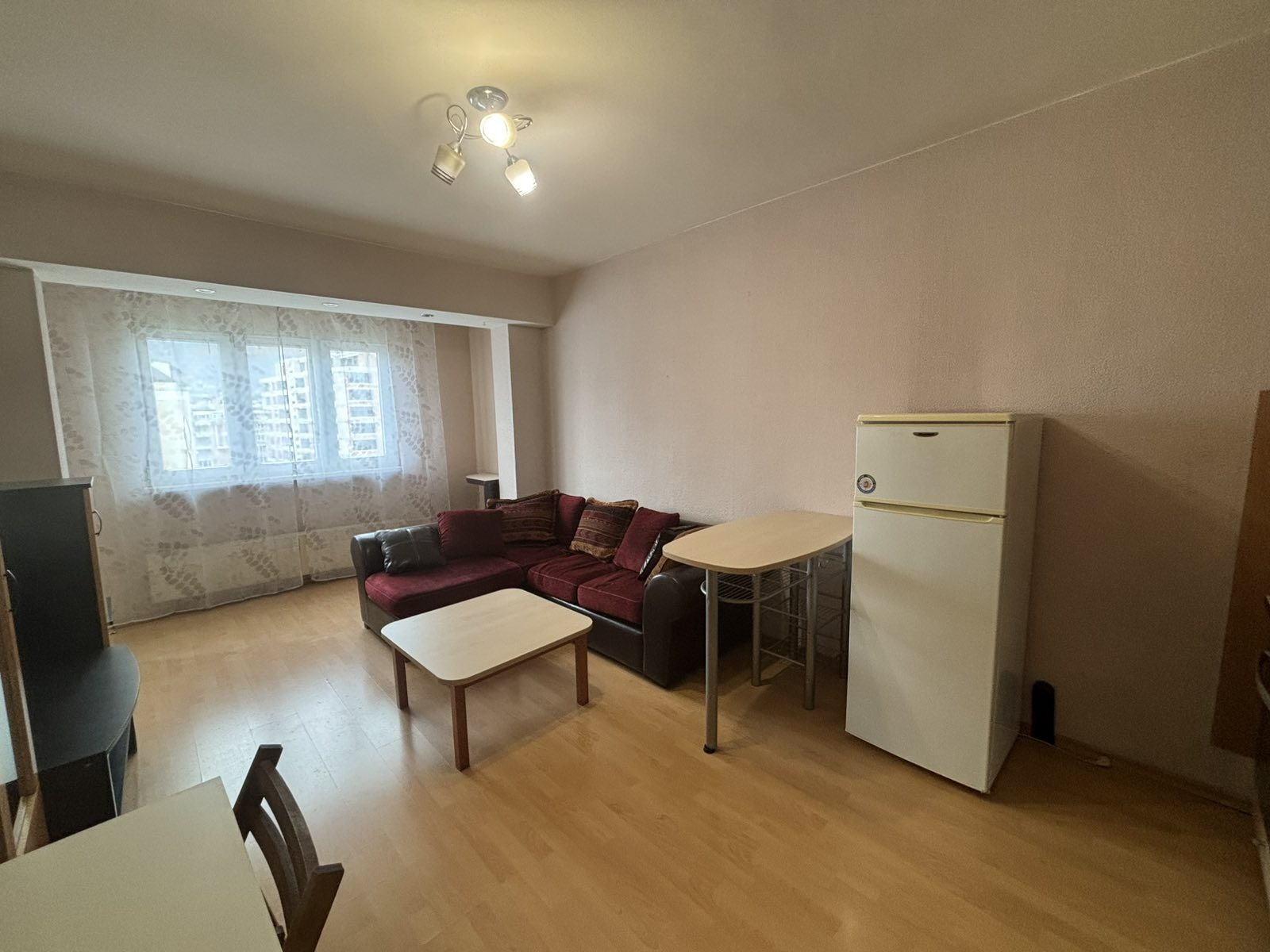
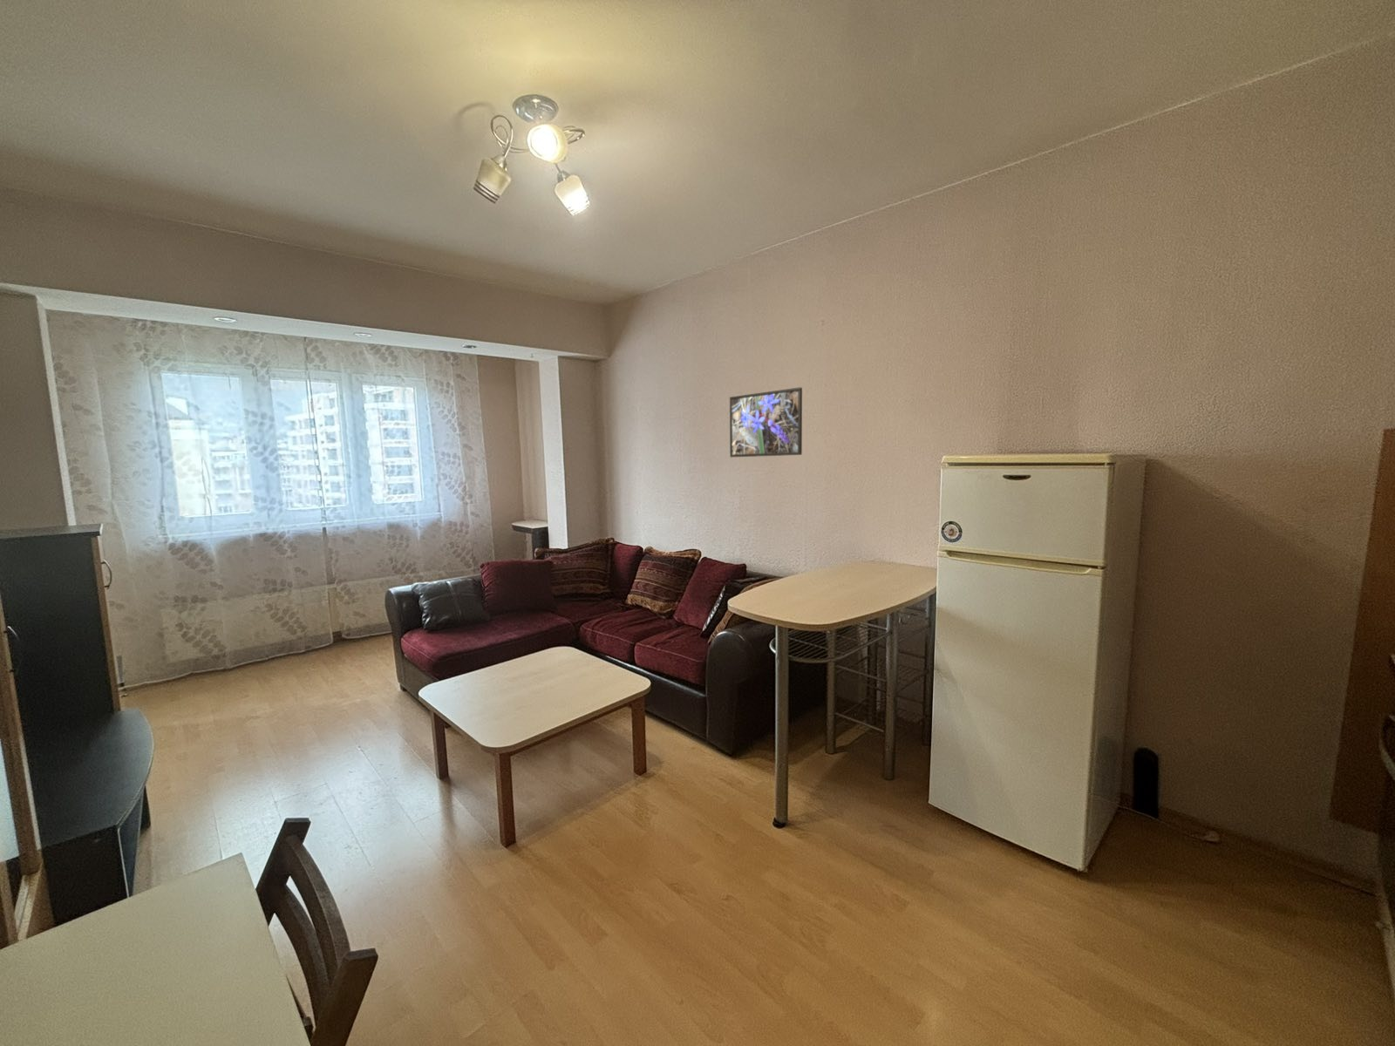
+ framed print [729,386,803,458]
